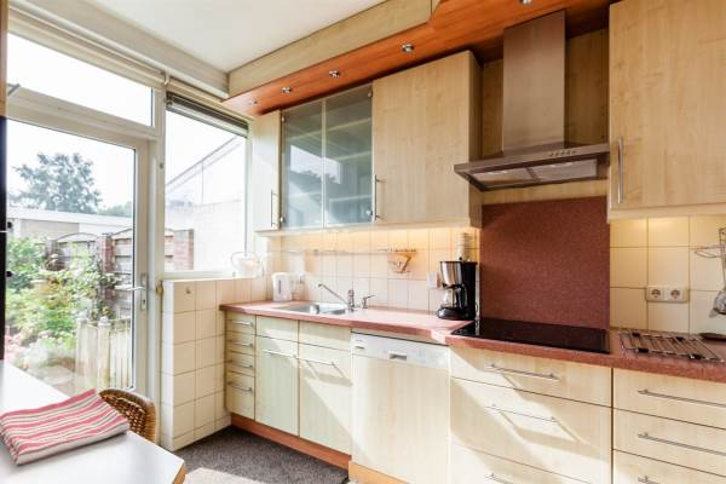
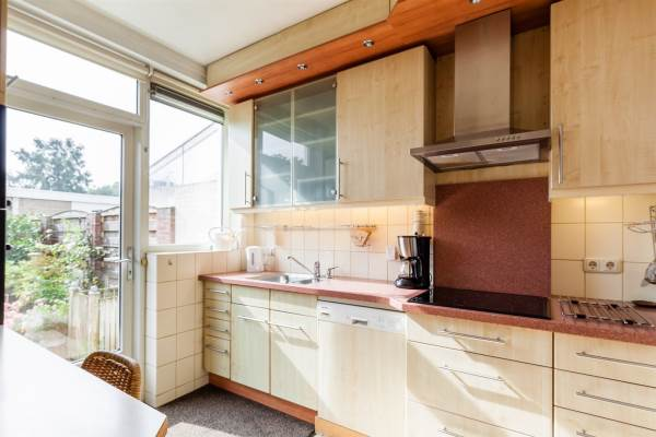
- dish towel [0,387,131,467]
